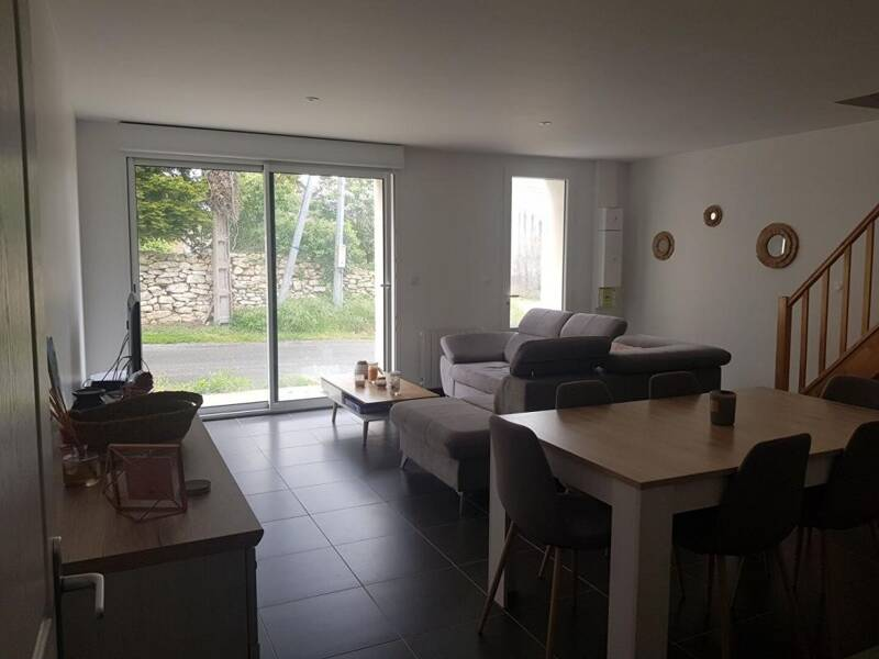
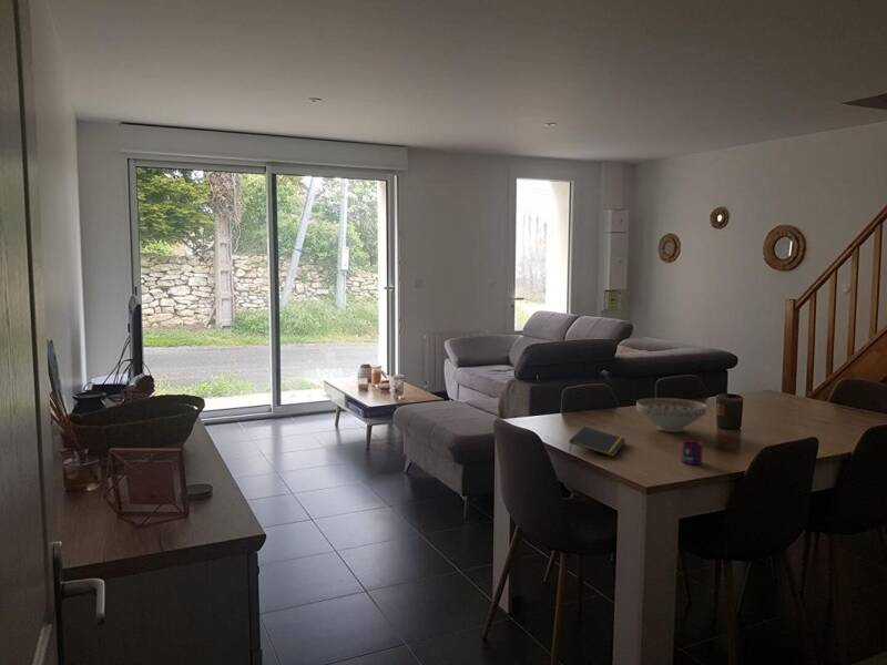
+ notepad [568,426,626,458]
+ mug [680,439,703,466]
+ decorative bowl [635,397,707,433]
